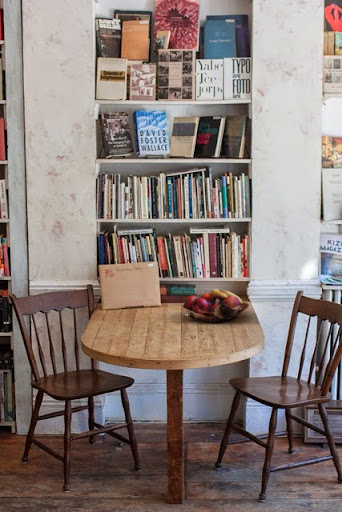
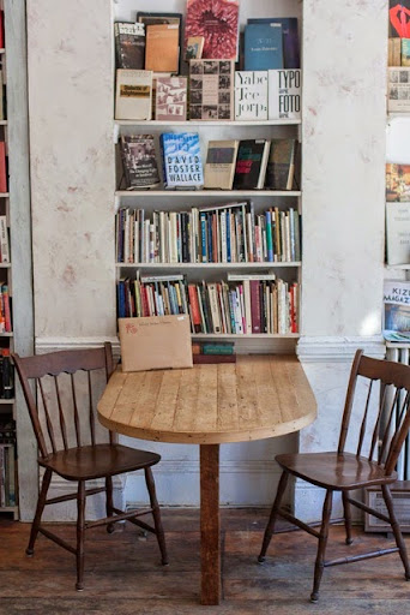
- fruit basket [180,288,250,323]
